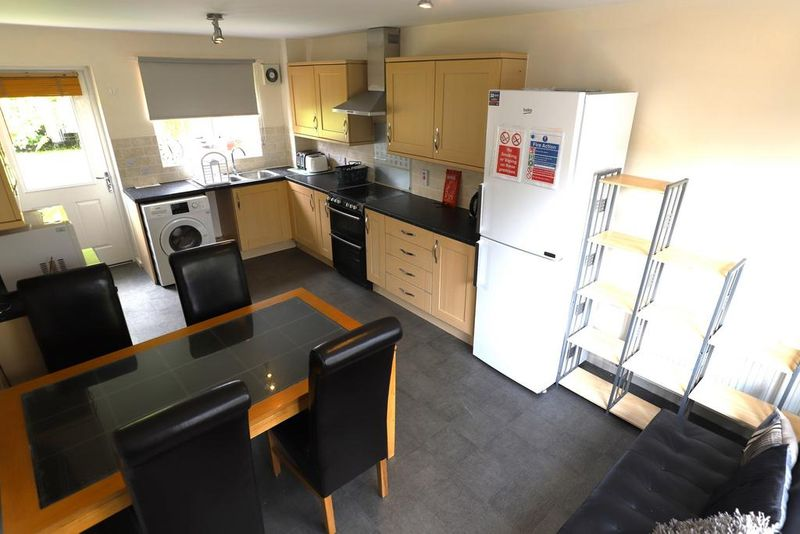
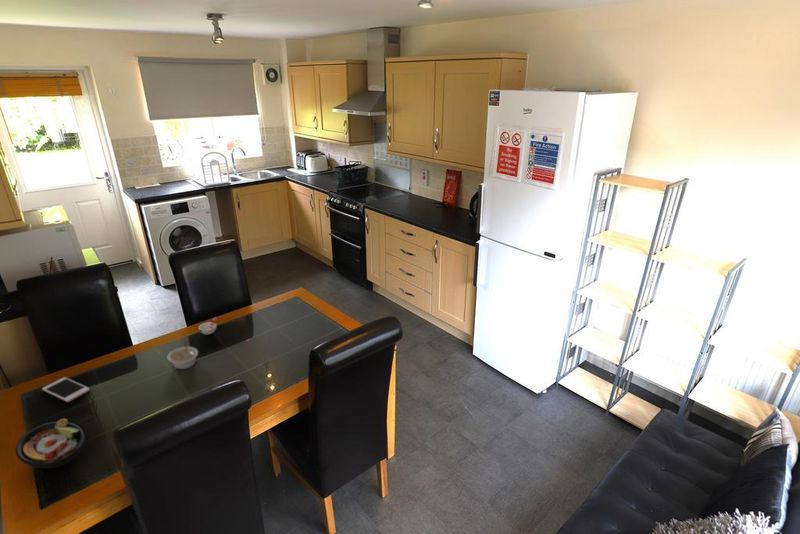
+ legume [166,341,199,370]
+ cup [198,316,218,336]
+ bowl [15,418,86,469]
+ cell phone [41,376,91,403]
